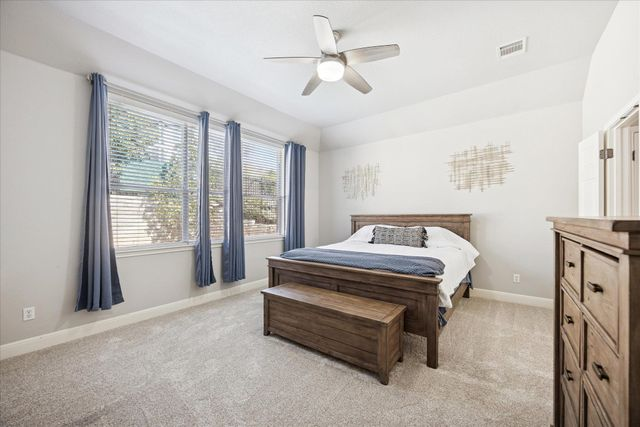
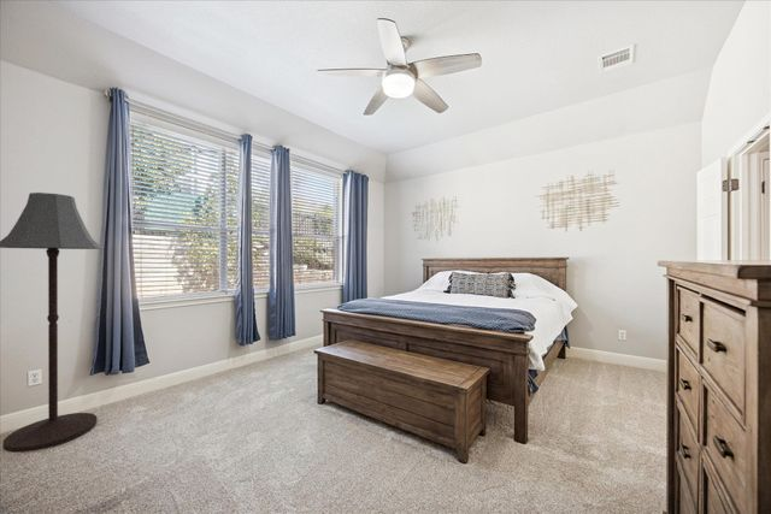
+ floor lamp [0,191,104,454]
